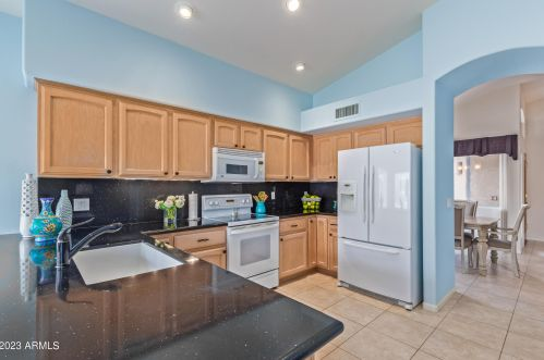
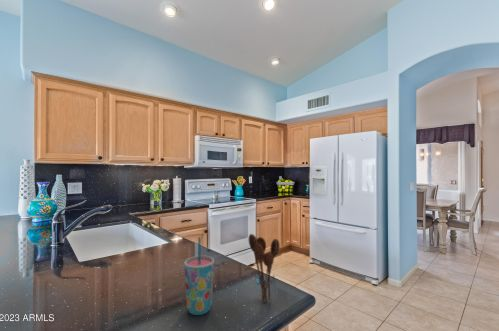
+ cup [183,236,215,316]
+ utensil holder [248,233,281,303]
